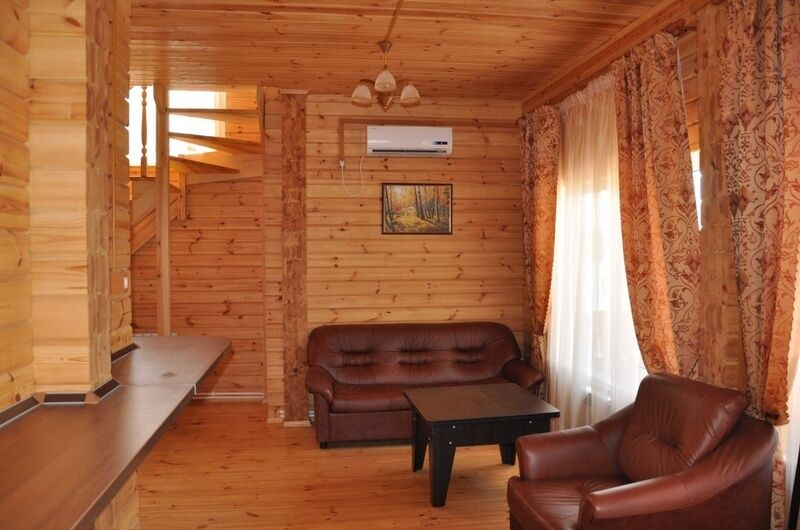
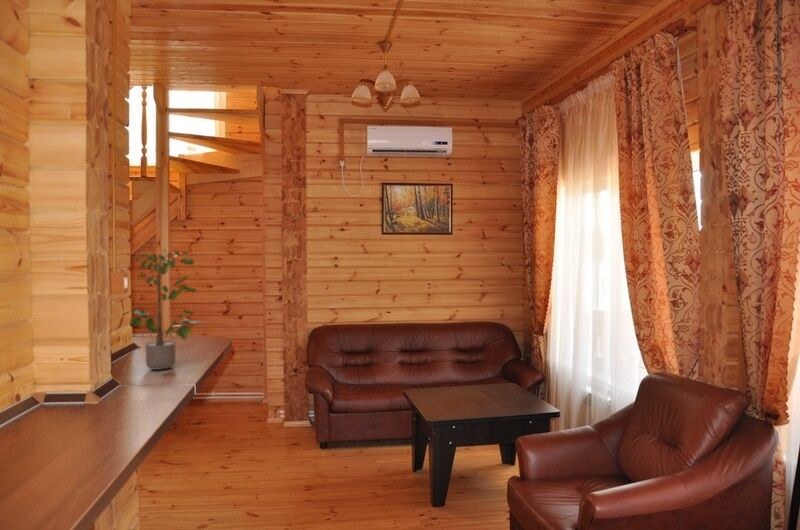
+ potted plant [129,248,206,371]
